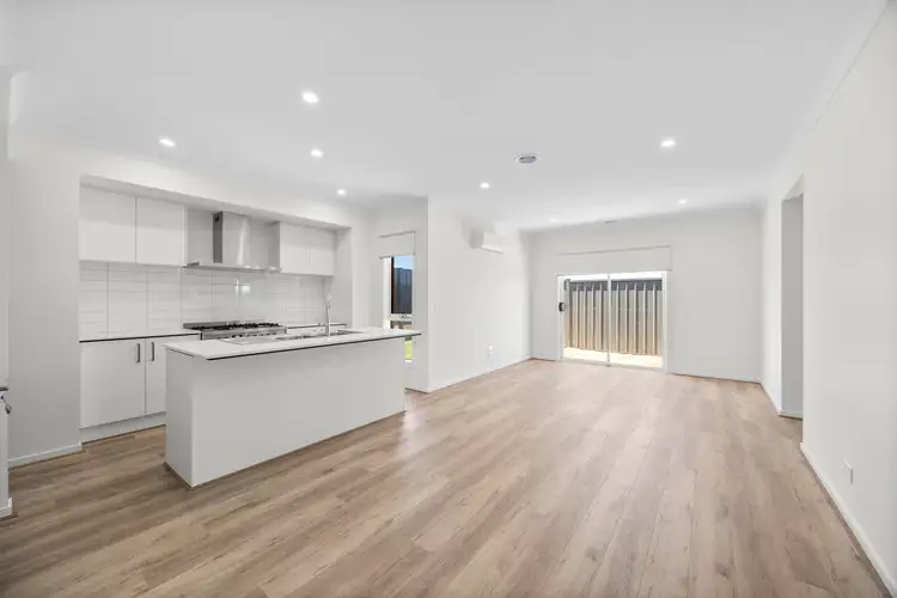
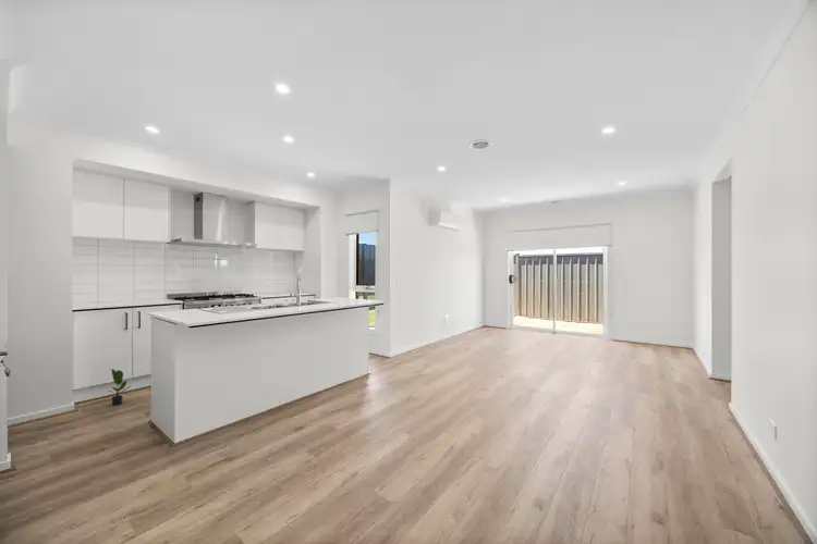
+ potted plant [107,368,131,406]
